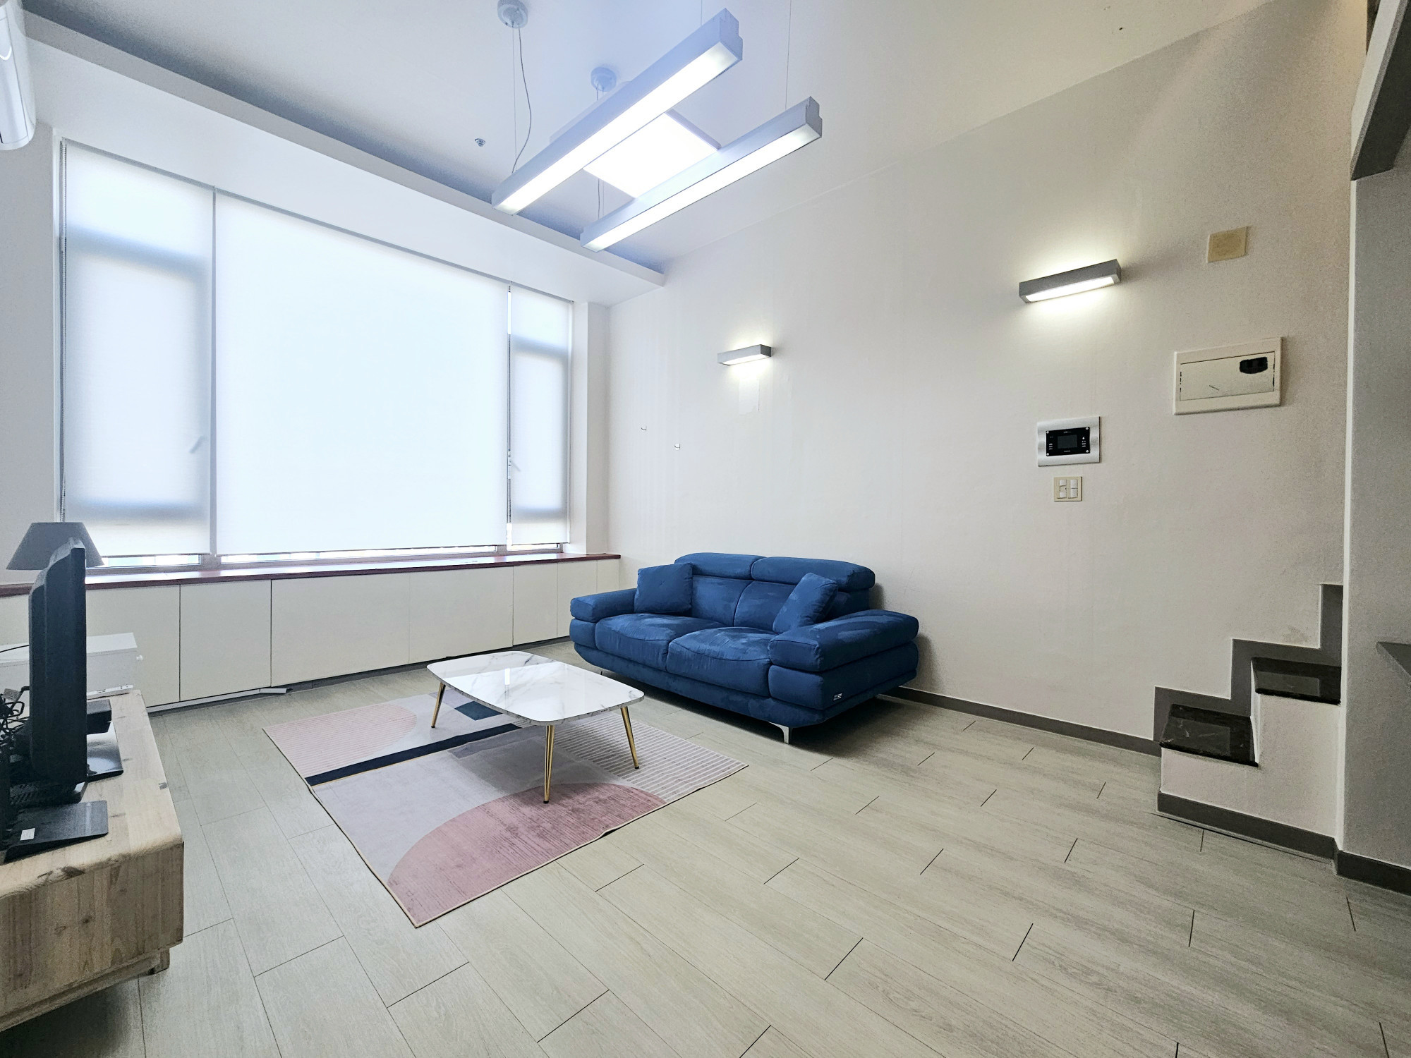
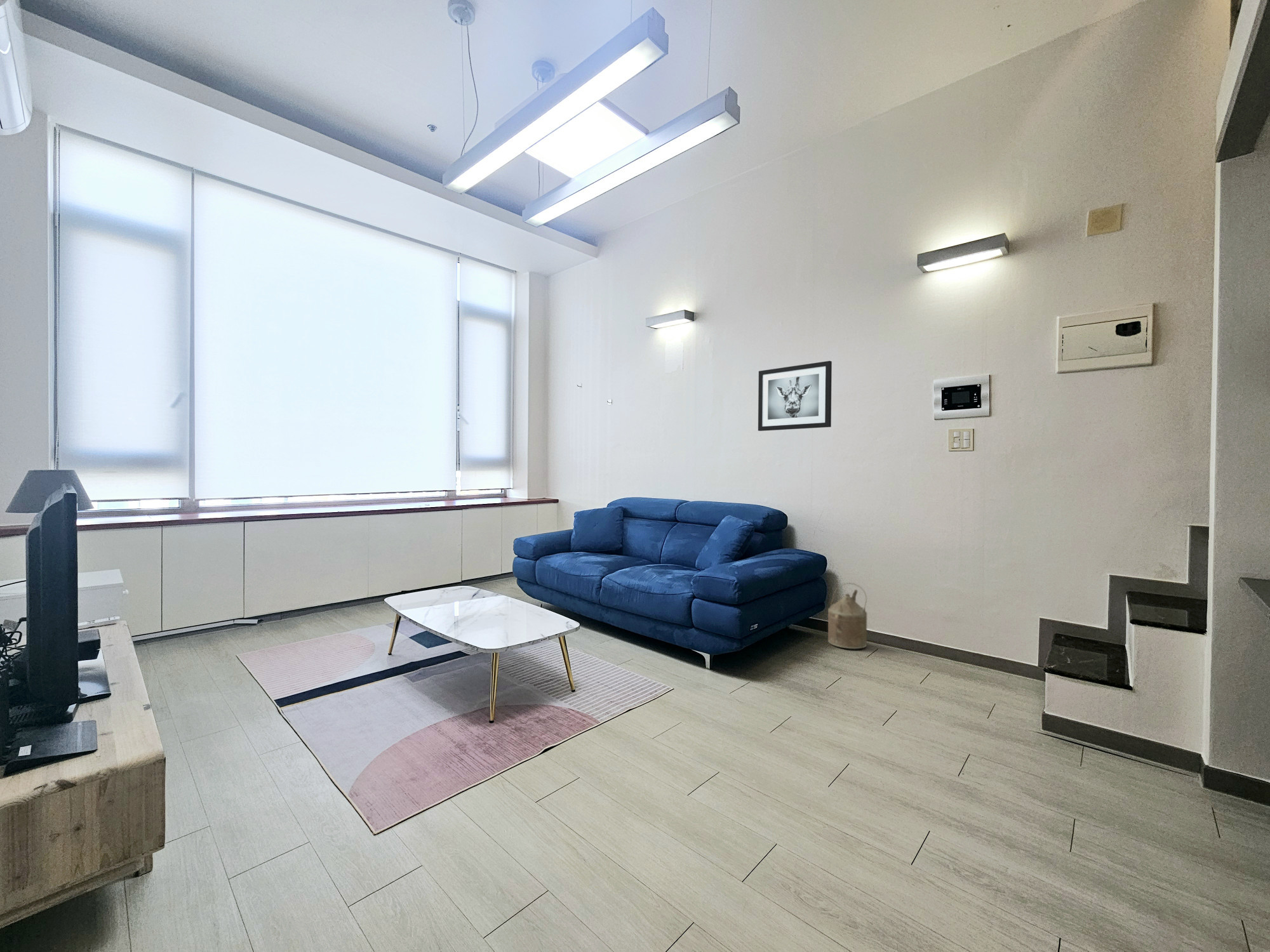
+ wall art [758,360,832,432]
+ watering can [827,583,867,649]
